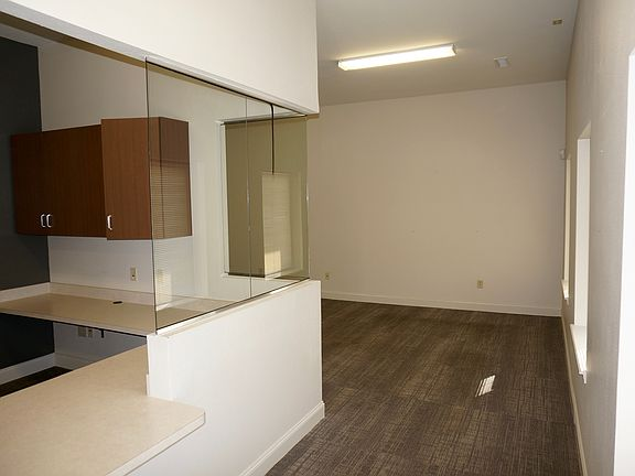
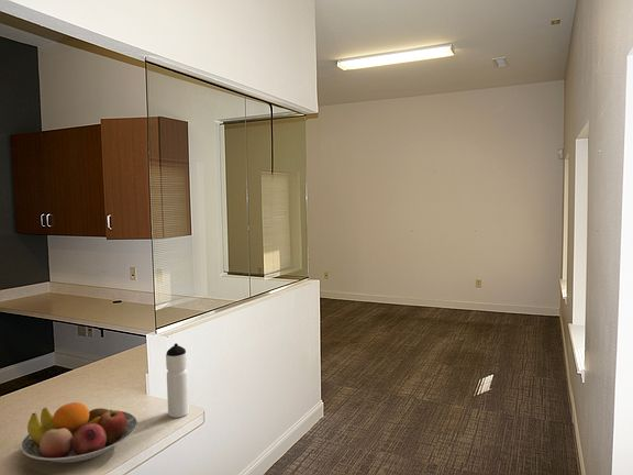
+ fruit bowl [20,401,138,464]
+ water bottle [165,343,190,419]
